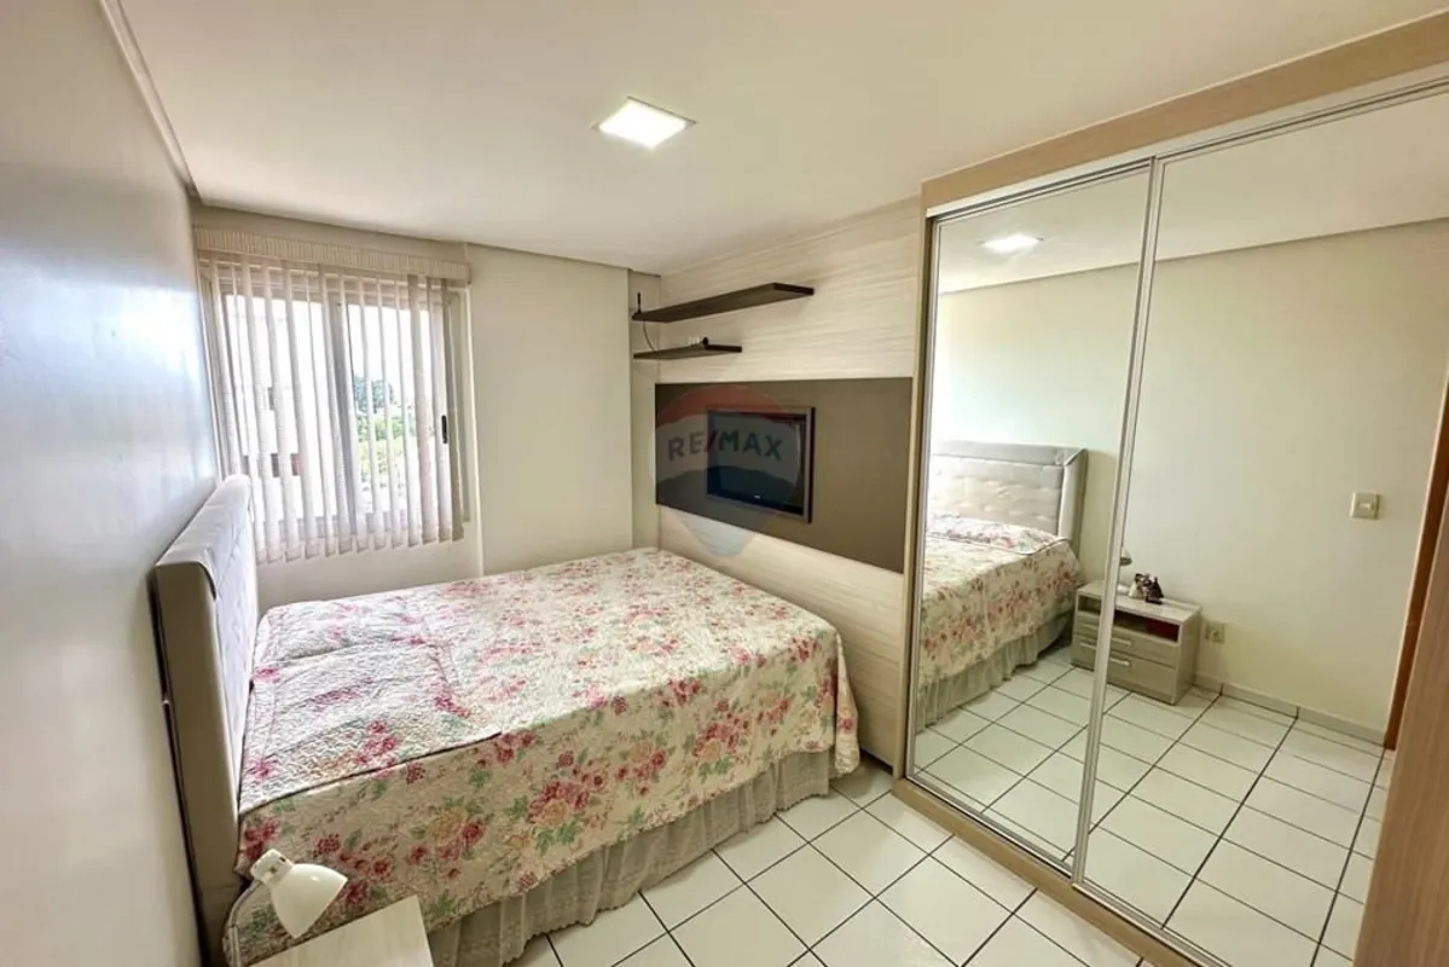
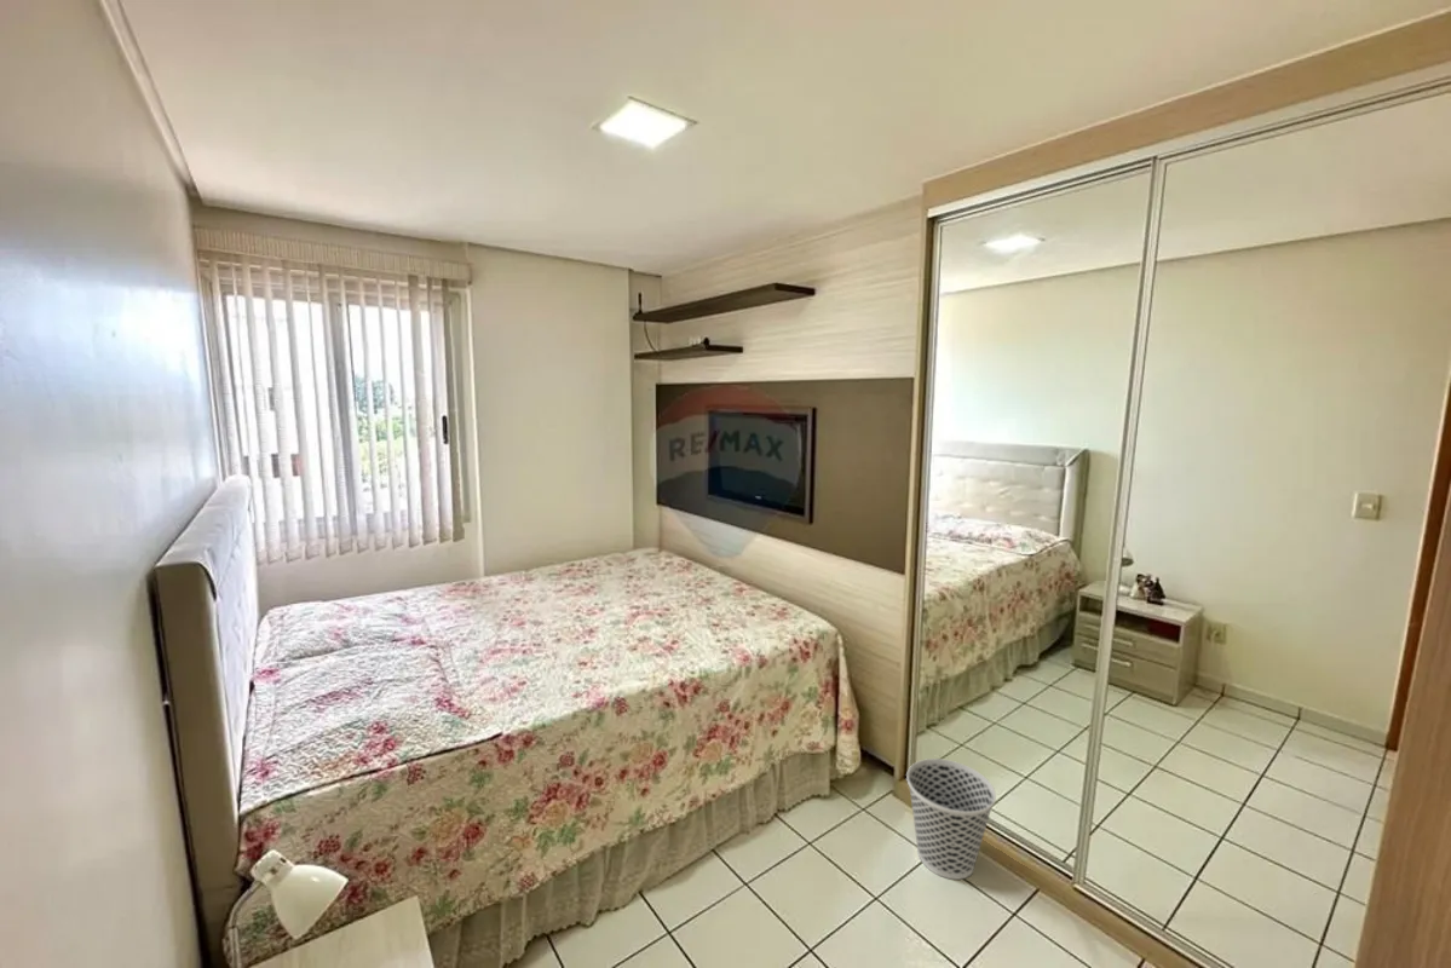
+ wastebasket [905,757,997,881]
